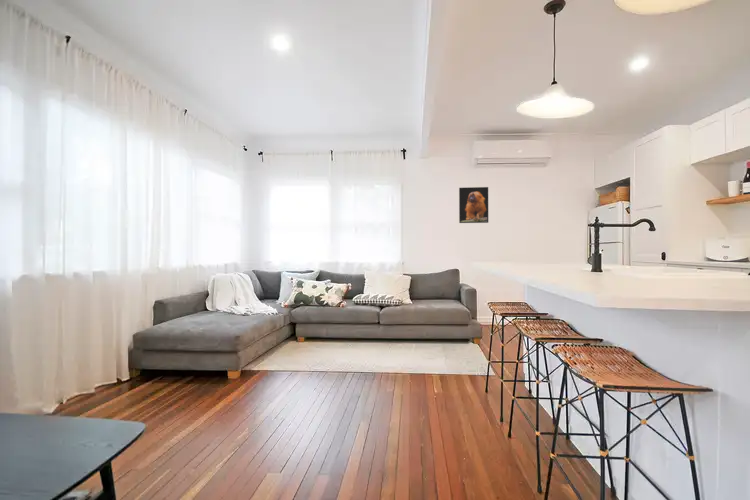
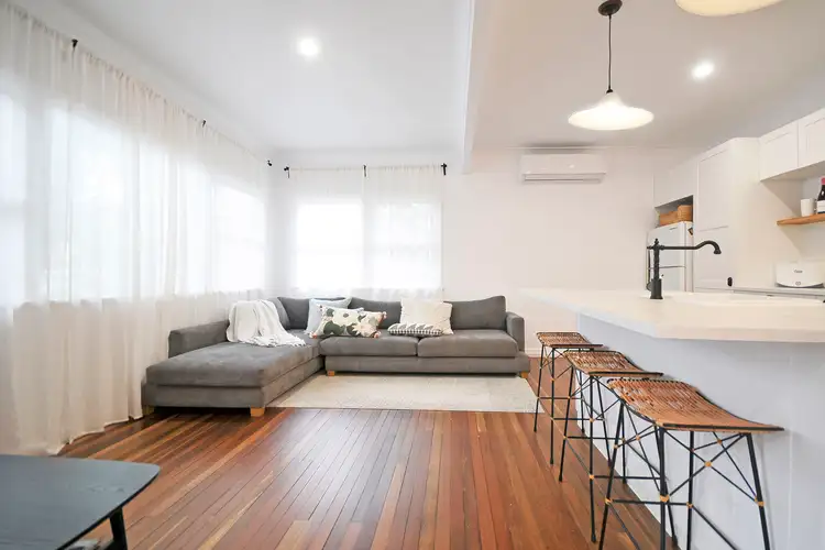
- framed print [458,186,489,224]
